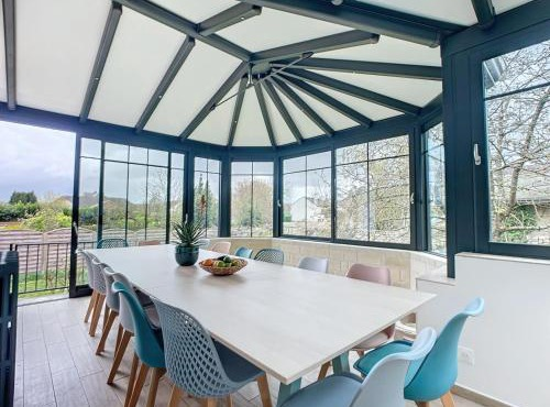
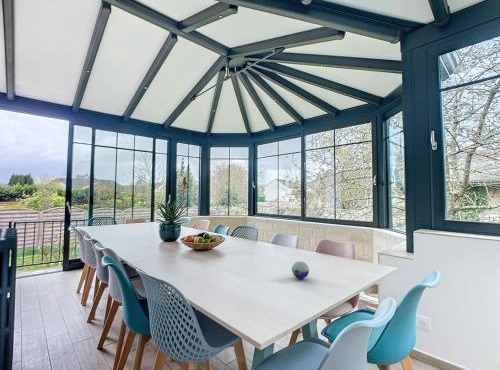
+ decorative orb [291,260,310,280]
